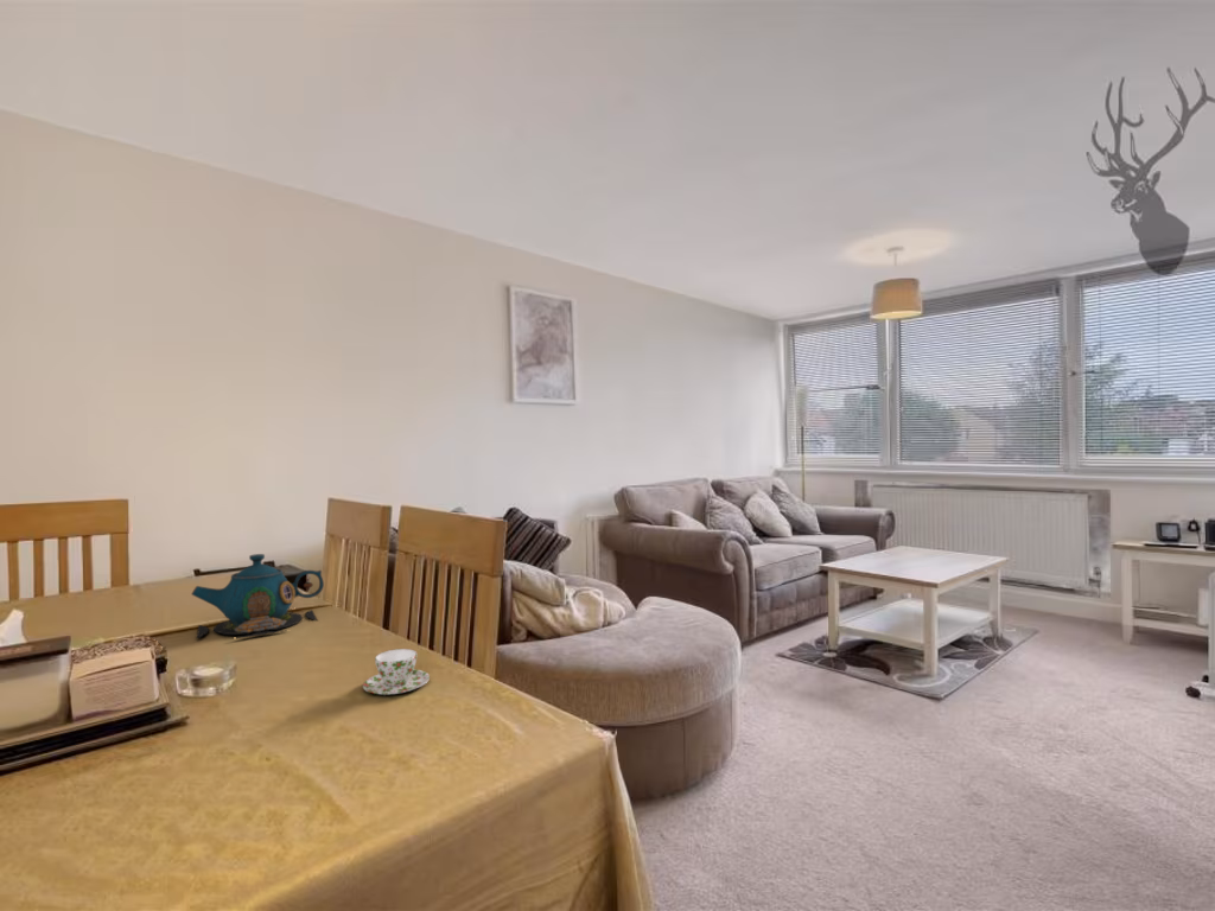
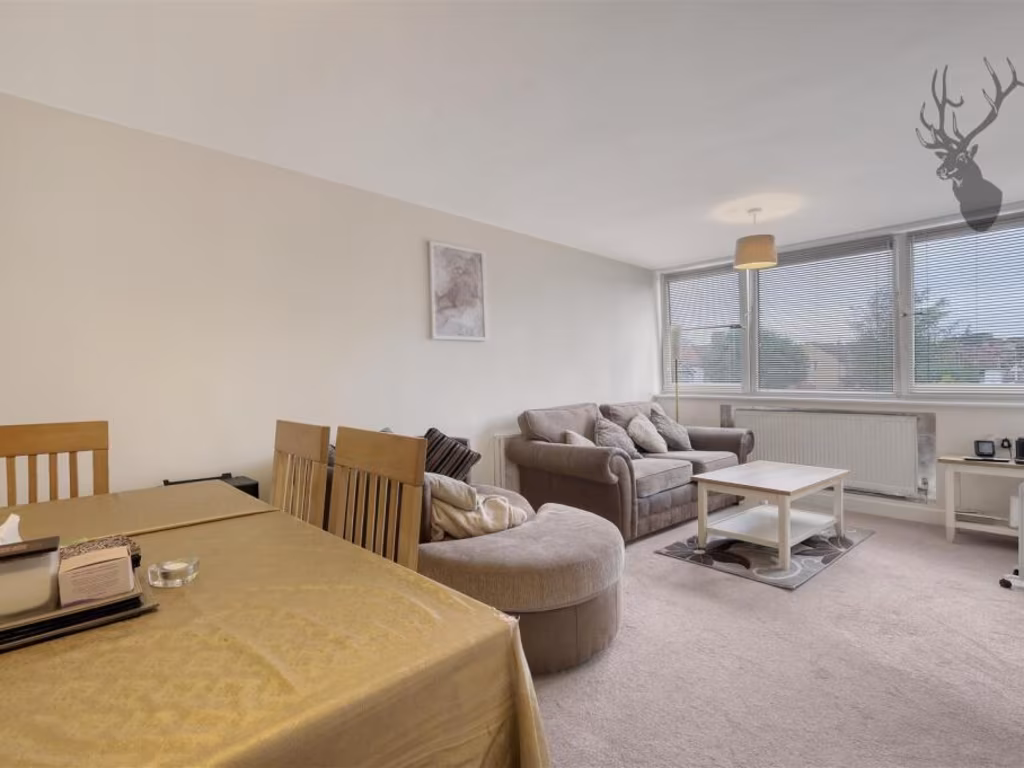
- teapot [190,553,325,639]
- teacup [362,648,431,696]
